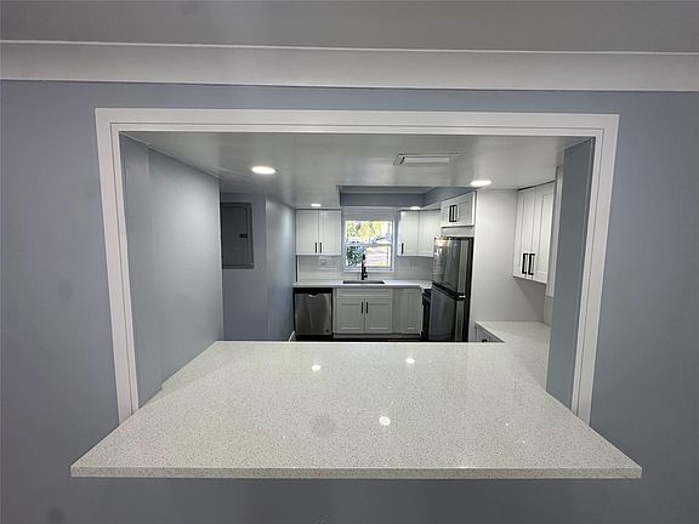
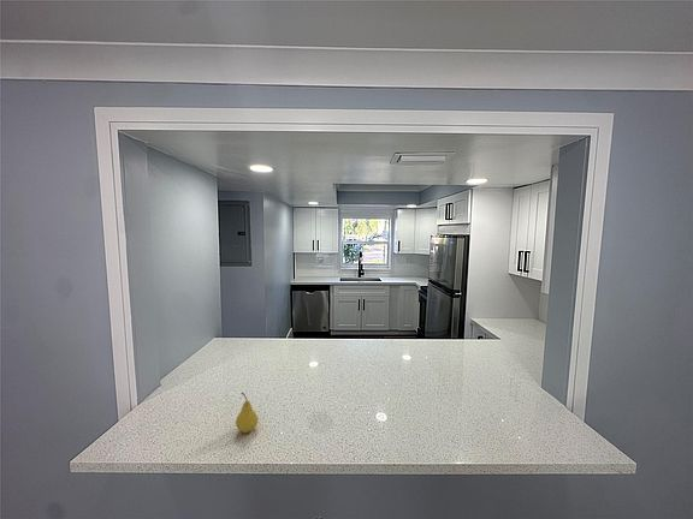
+ fruit [235,392,259,434]
